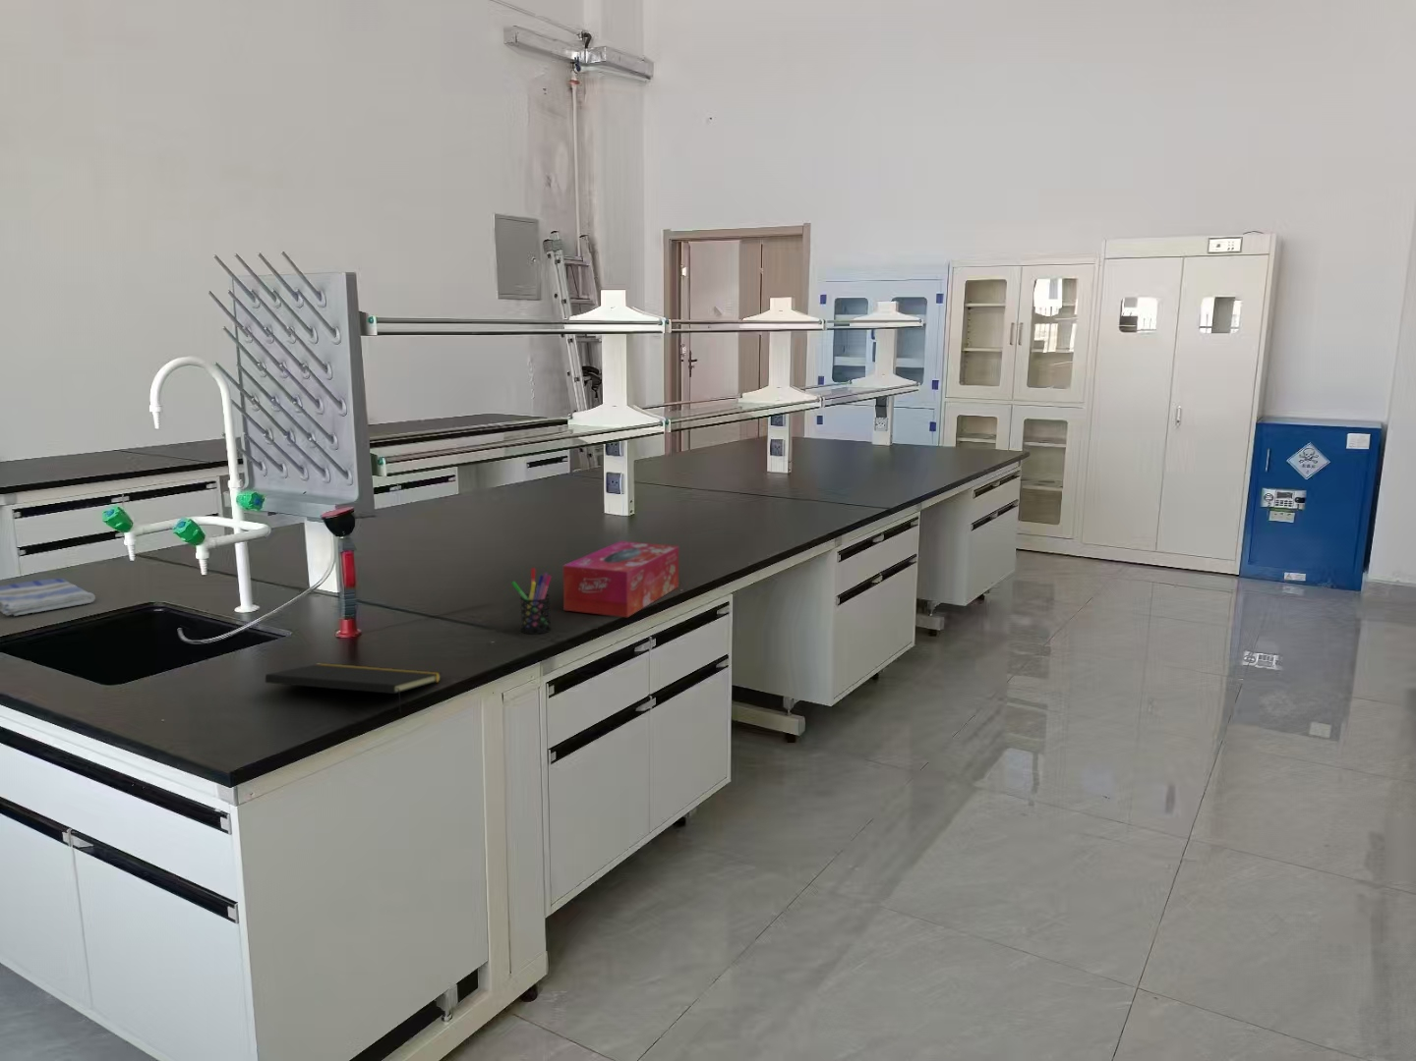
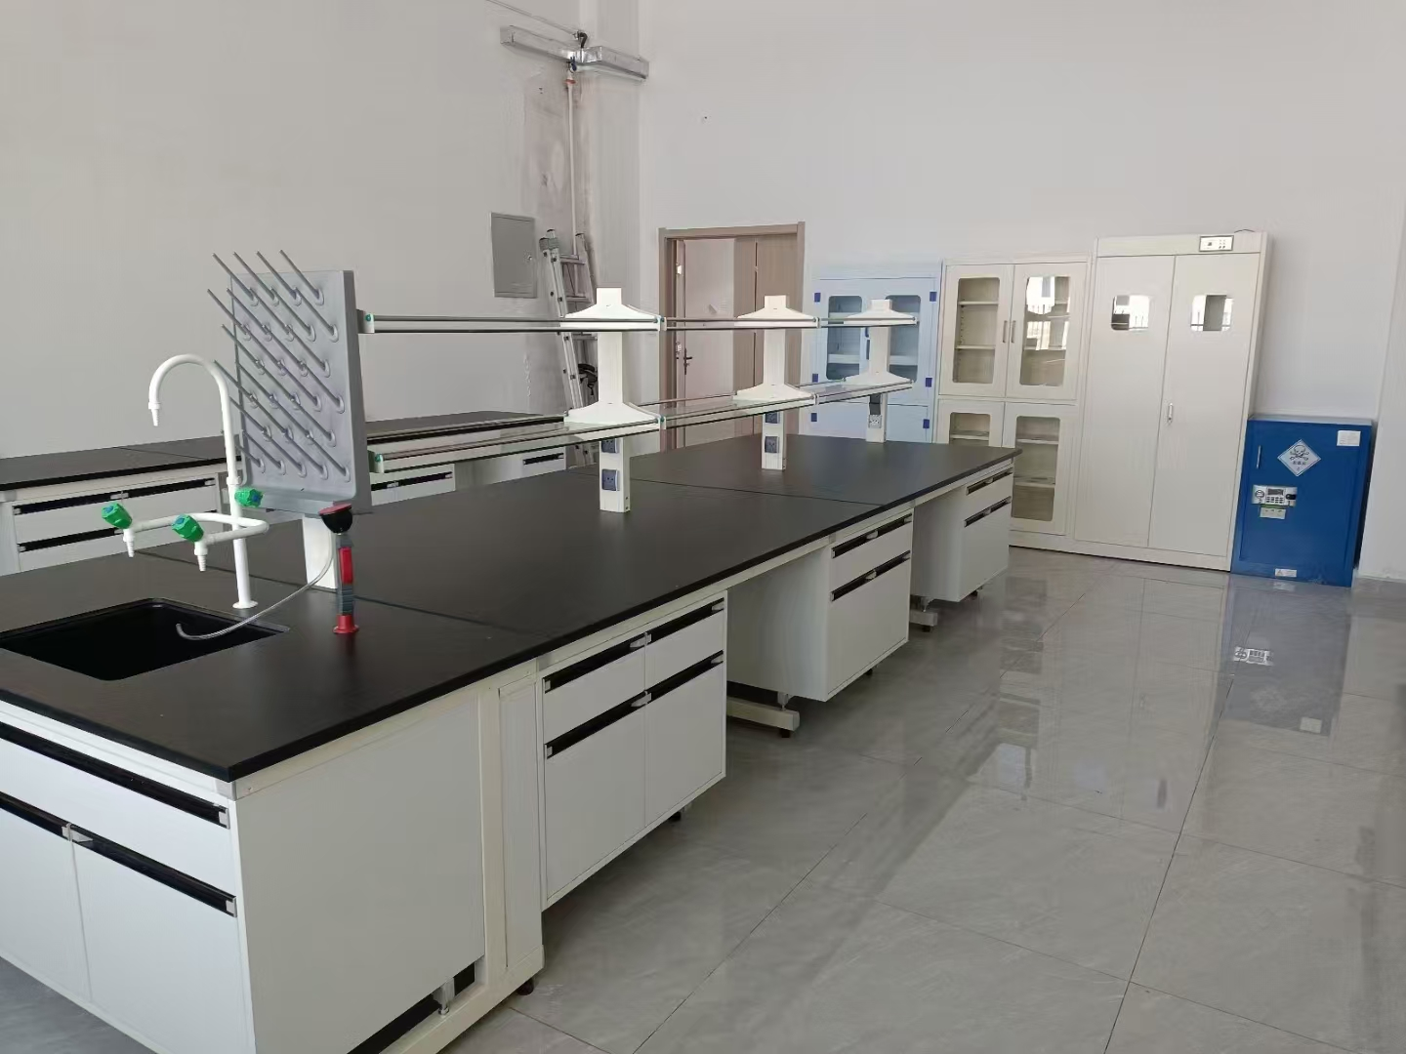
- notepad [264,662,443,713]
- pen holder [511,567,553,635]
- dish towel [0,577,96,617]
- tissue box [562,541,679,617]
